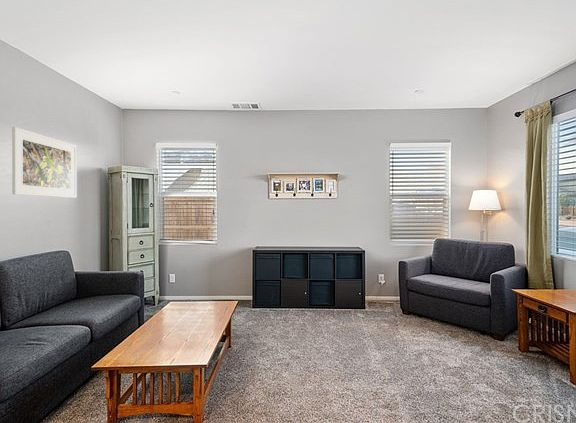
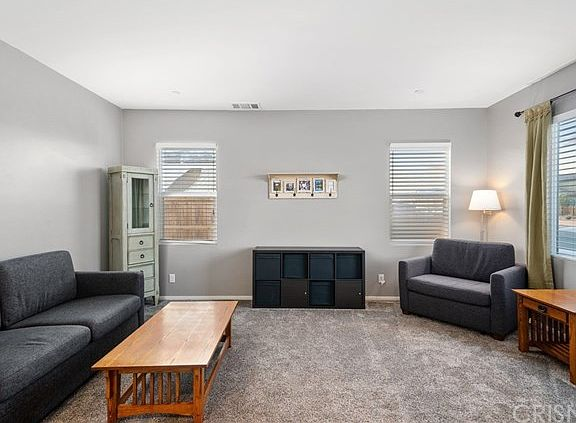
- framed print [11,126,78,199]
